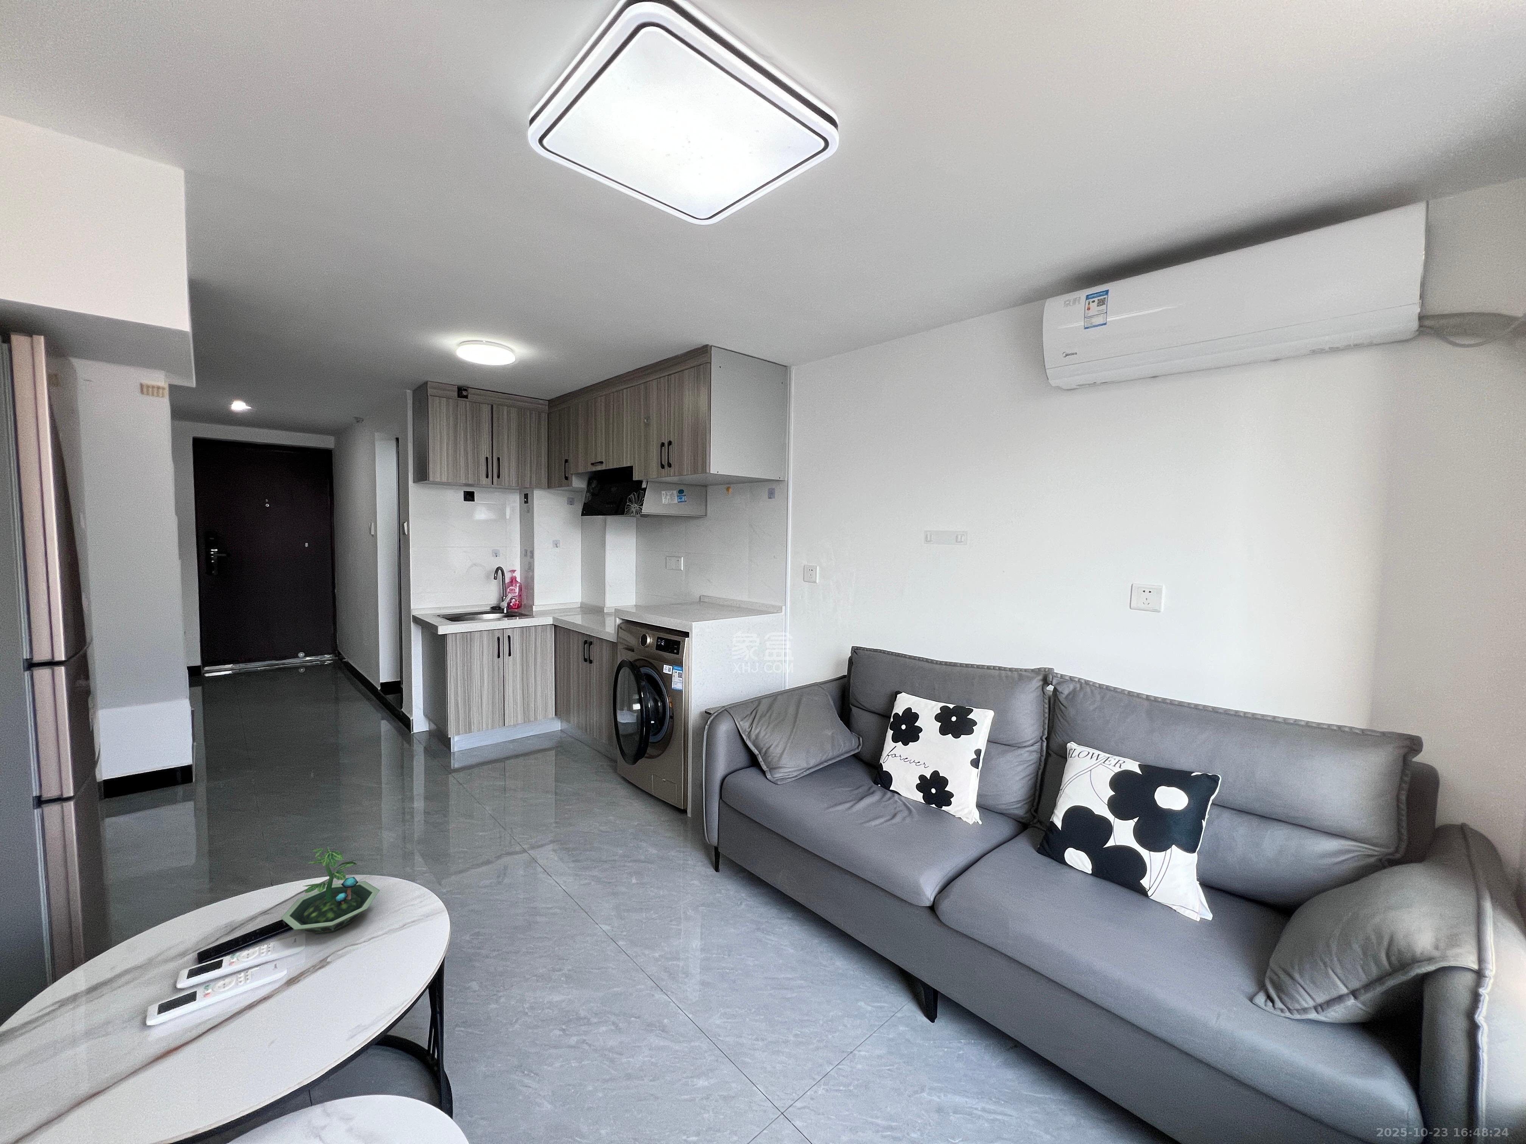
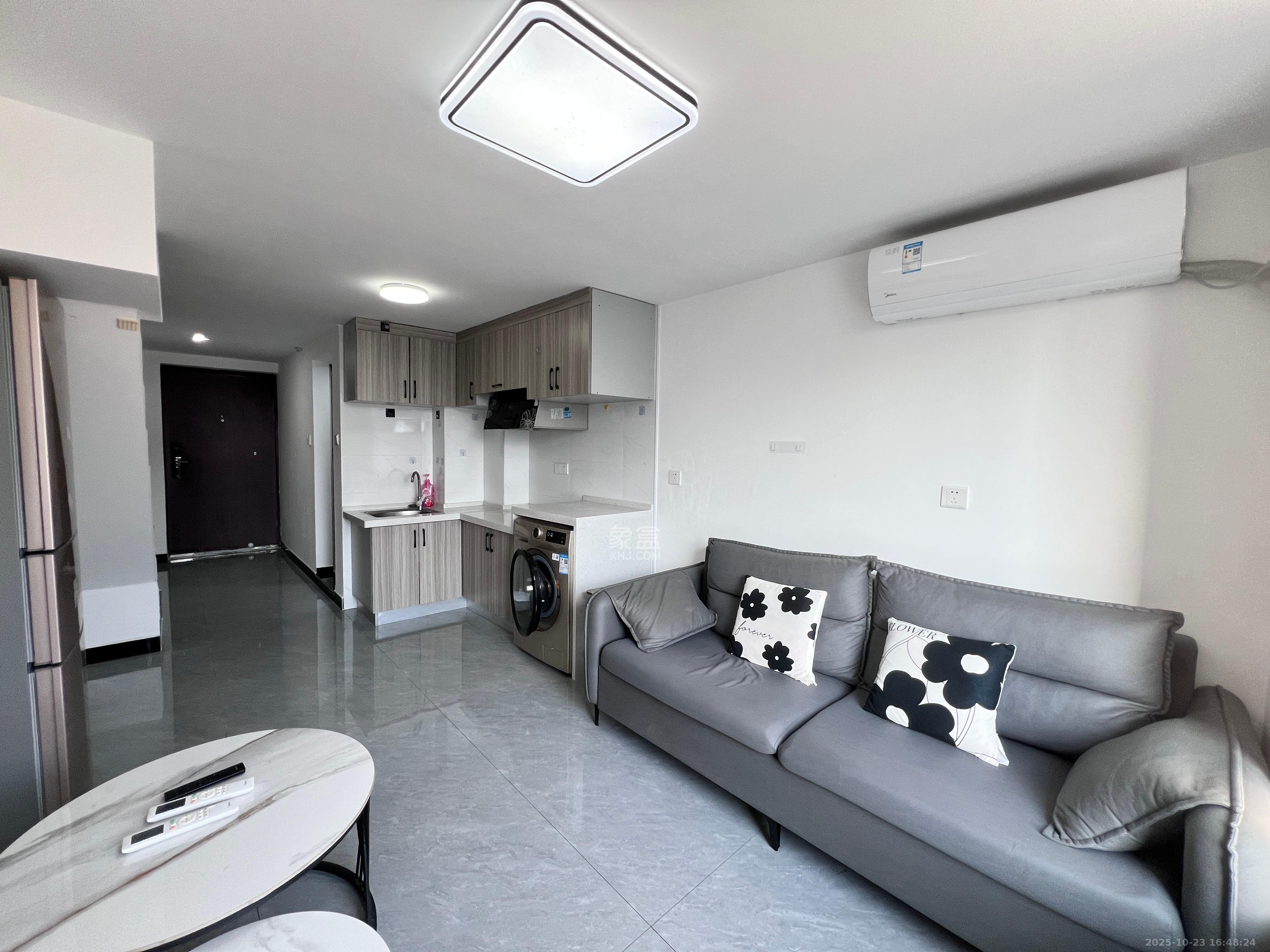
- terrarium [281,846,380,935]
